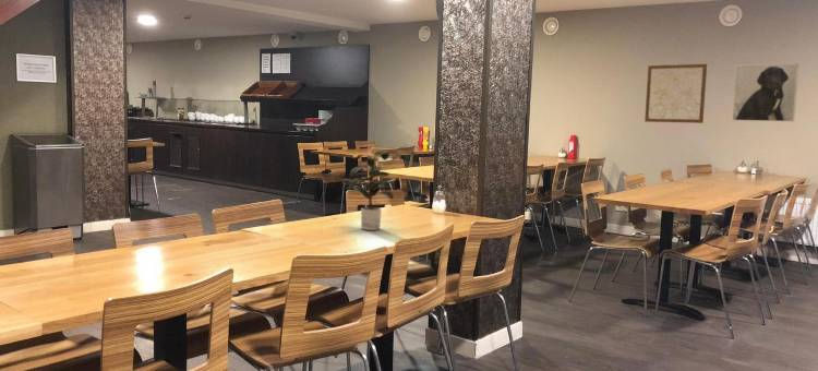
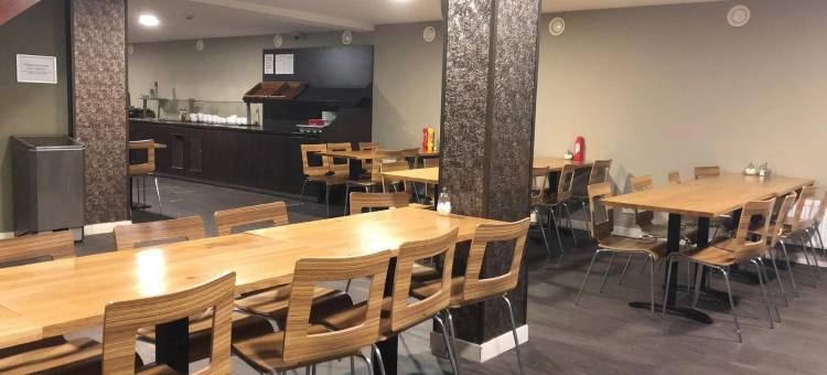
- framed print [731,62,799,122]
- wall art [643,63,708,124]
- potted plant [342,149,395,231]
